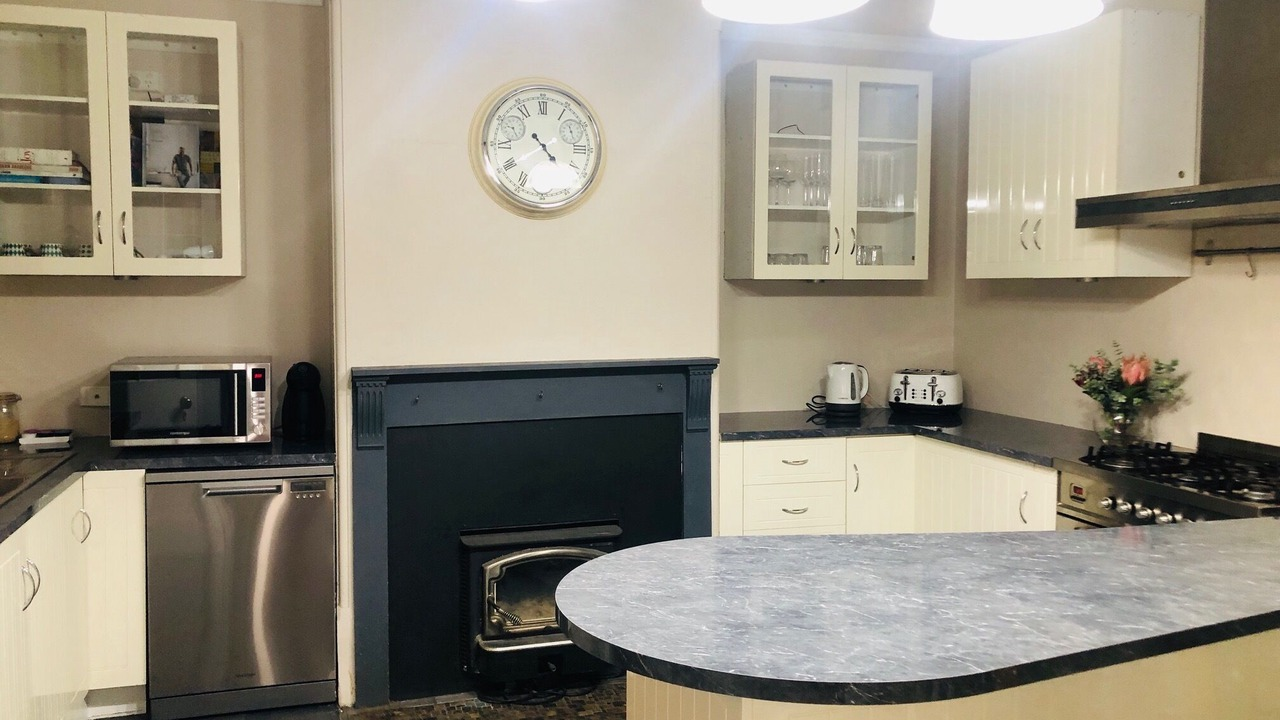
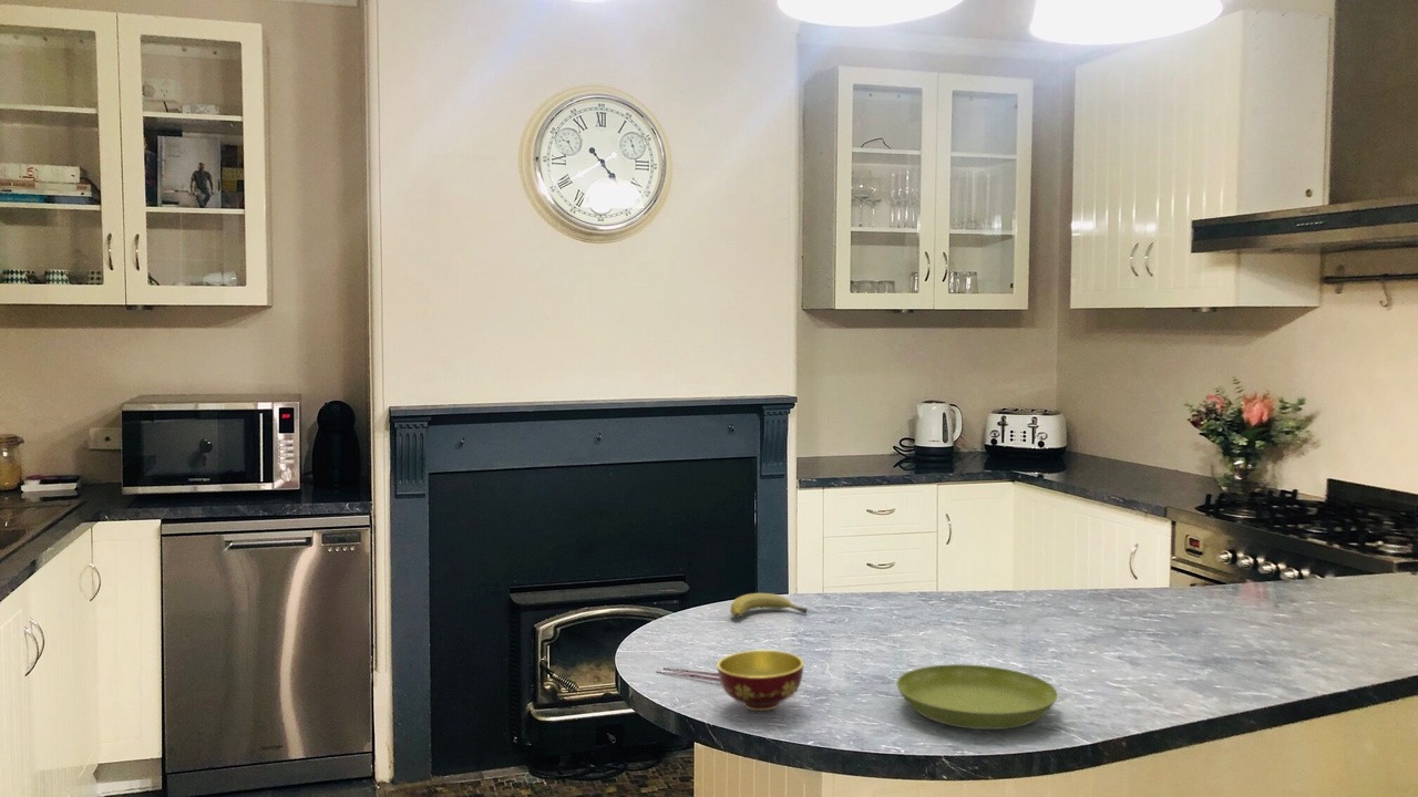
+ fruit [729,592,809,619]
+ saucer [895,663,1059,731]
+ bowl [656,649,805,712]
